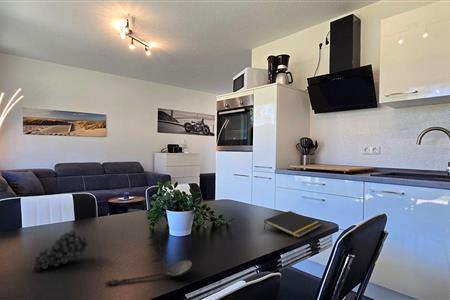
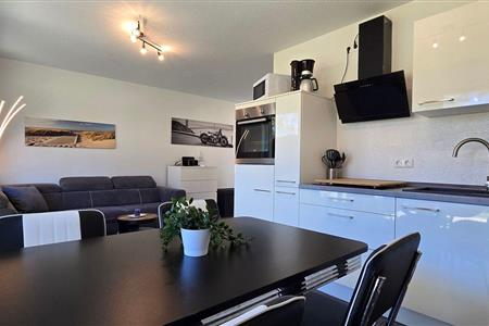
- fruit [31,230,89,271]
- notepad [263,210,322,239]
- spoon [104,259,193,286]
